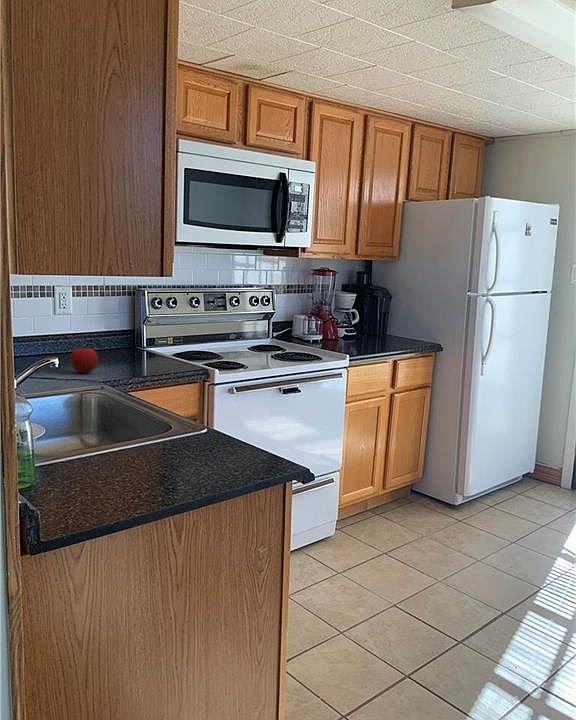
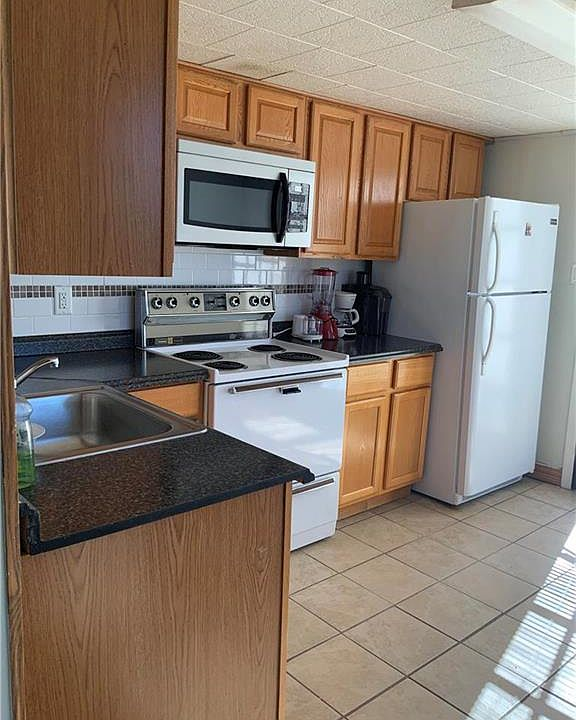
- fruit [70,346,99,374]
